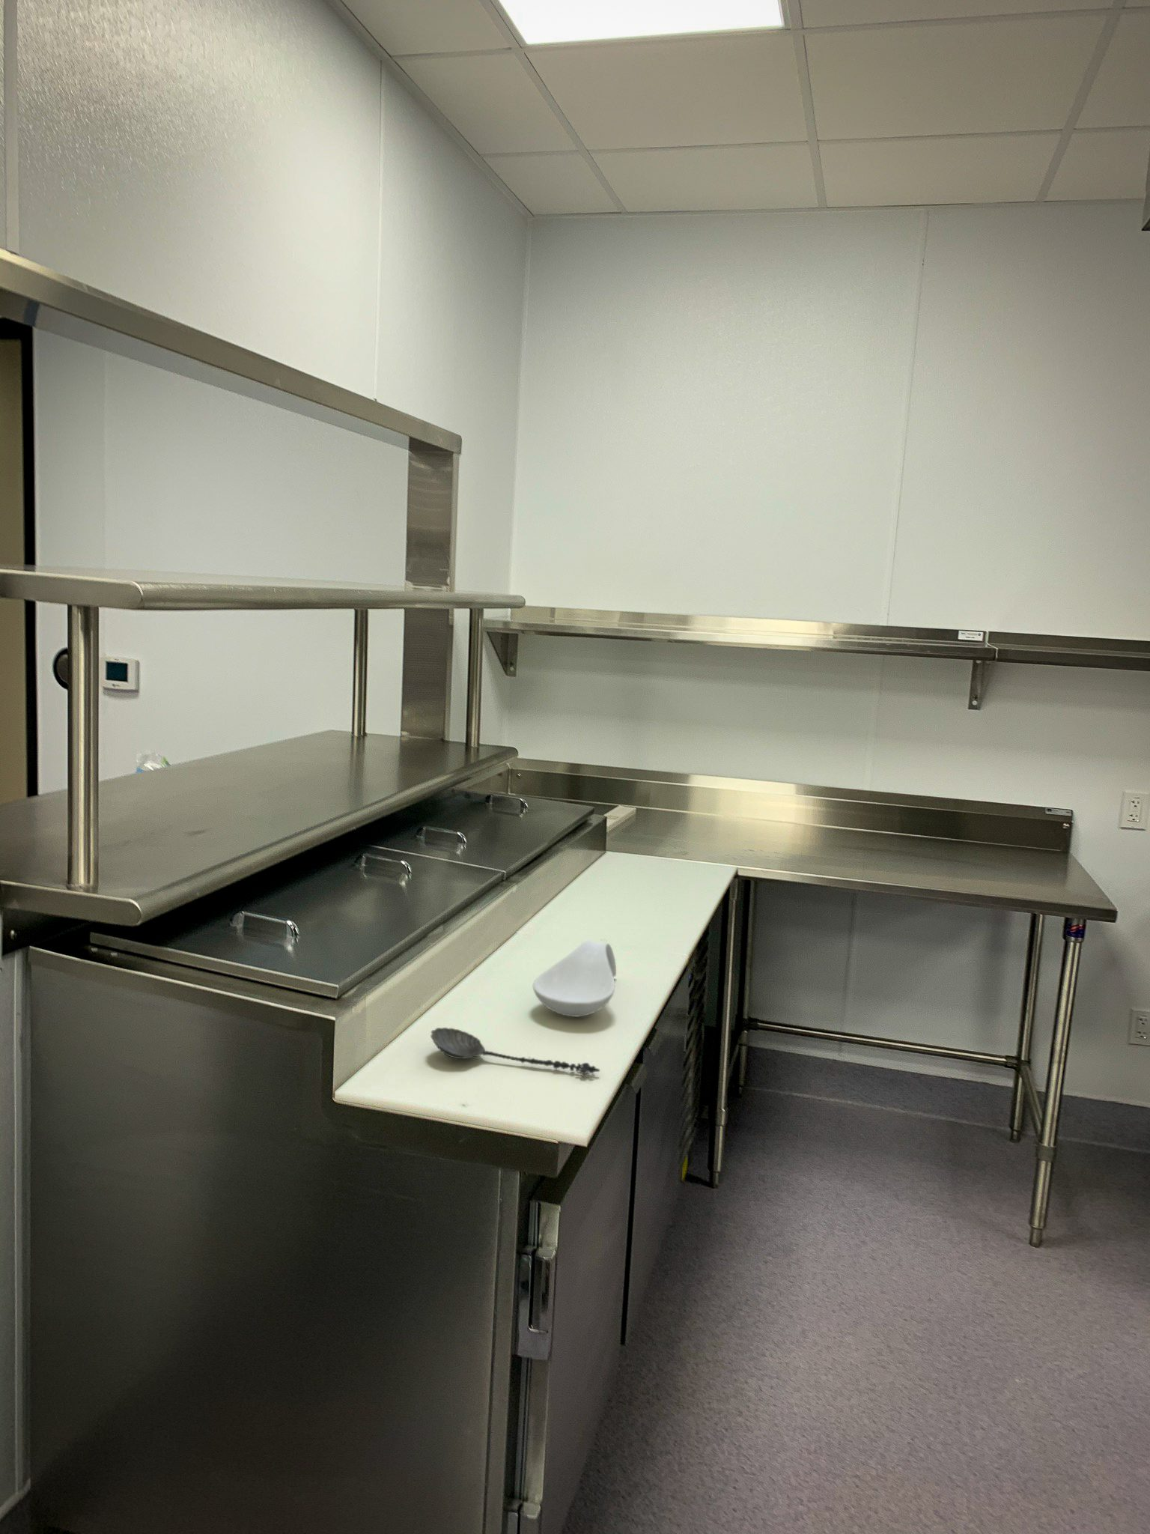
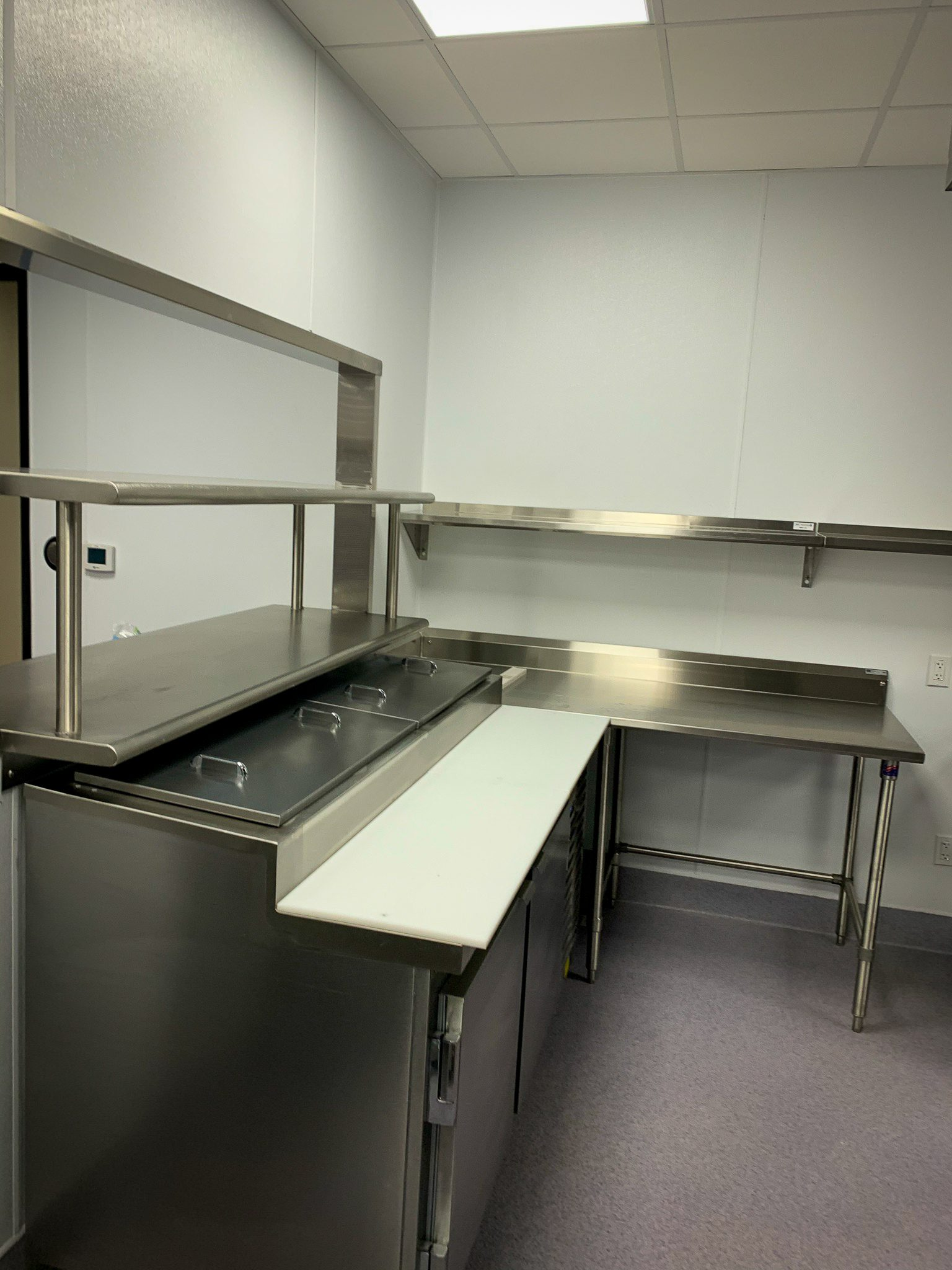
- spoon [430,1027,600,1075]
- spoon rest [533,940,617,1017]
